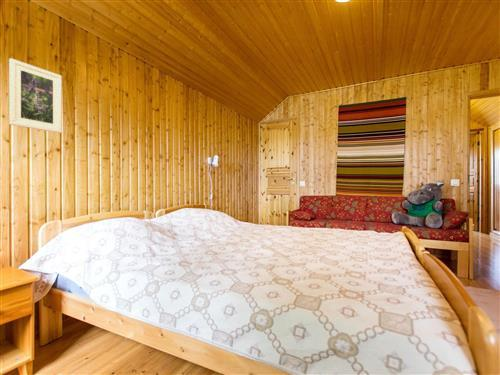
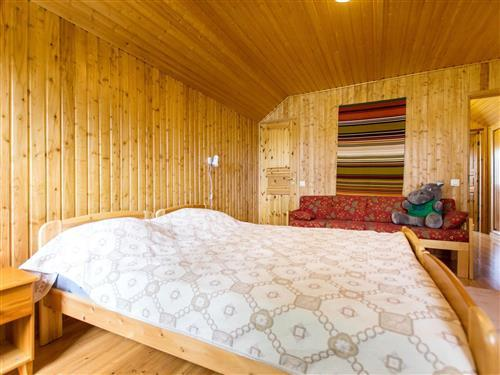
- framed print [8,57,63,134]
